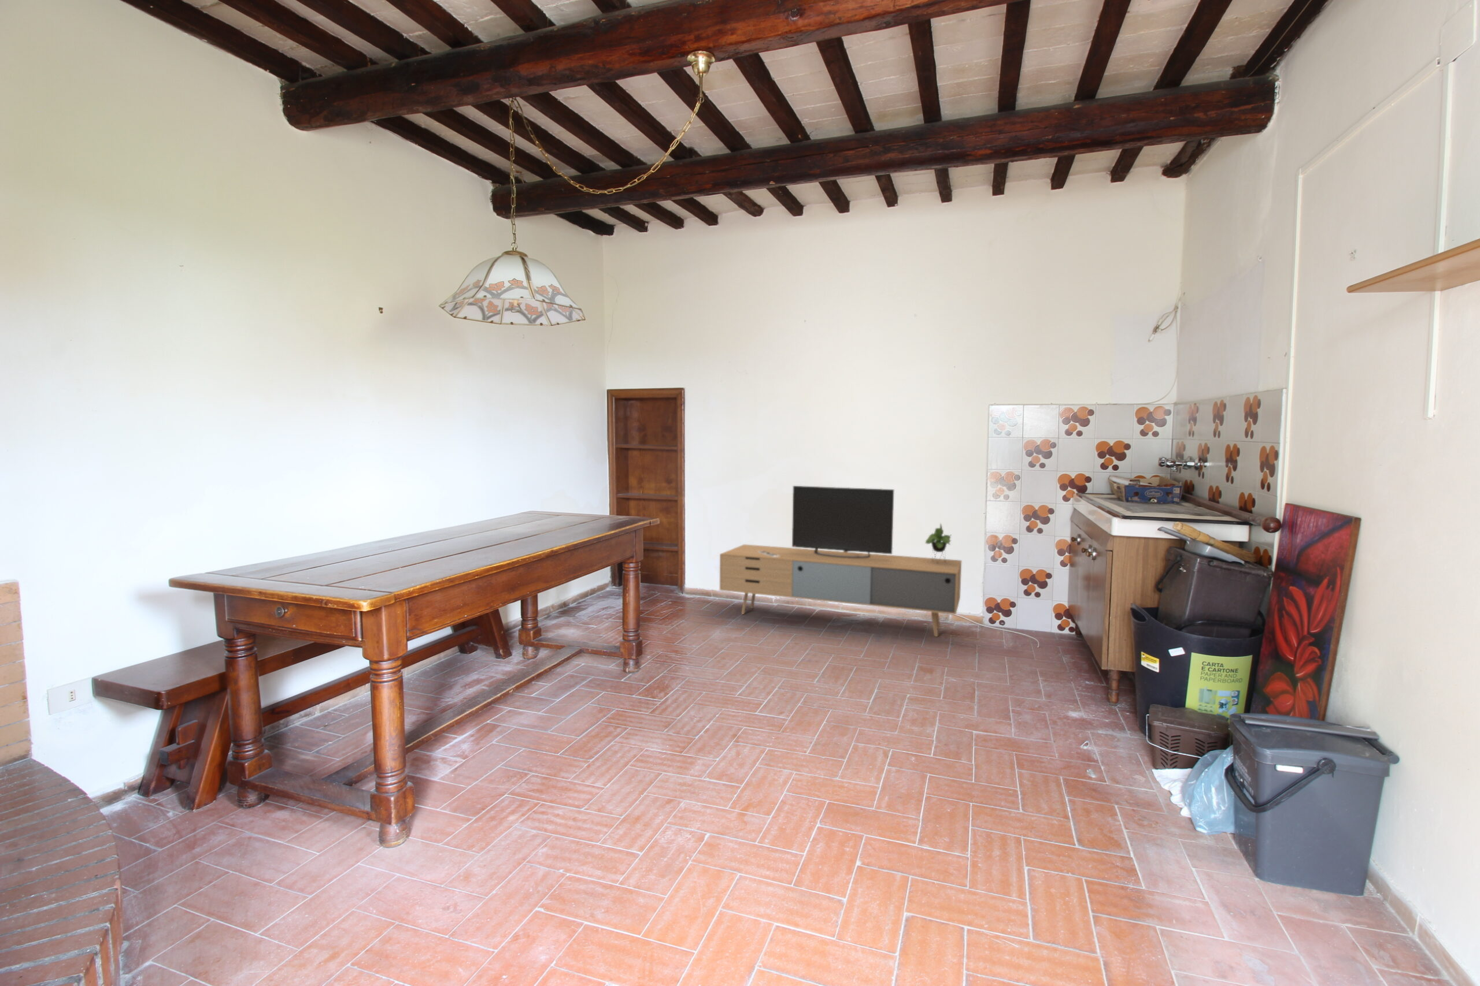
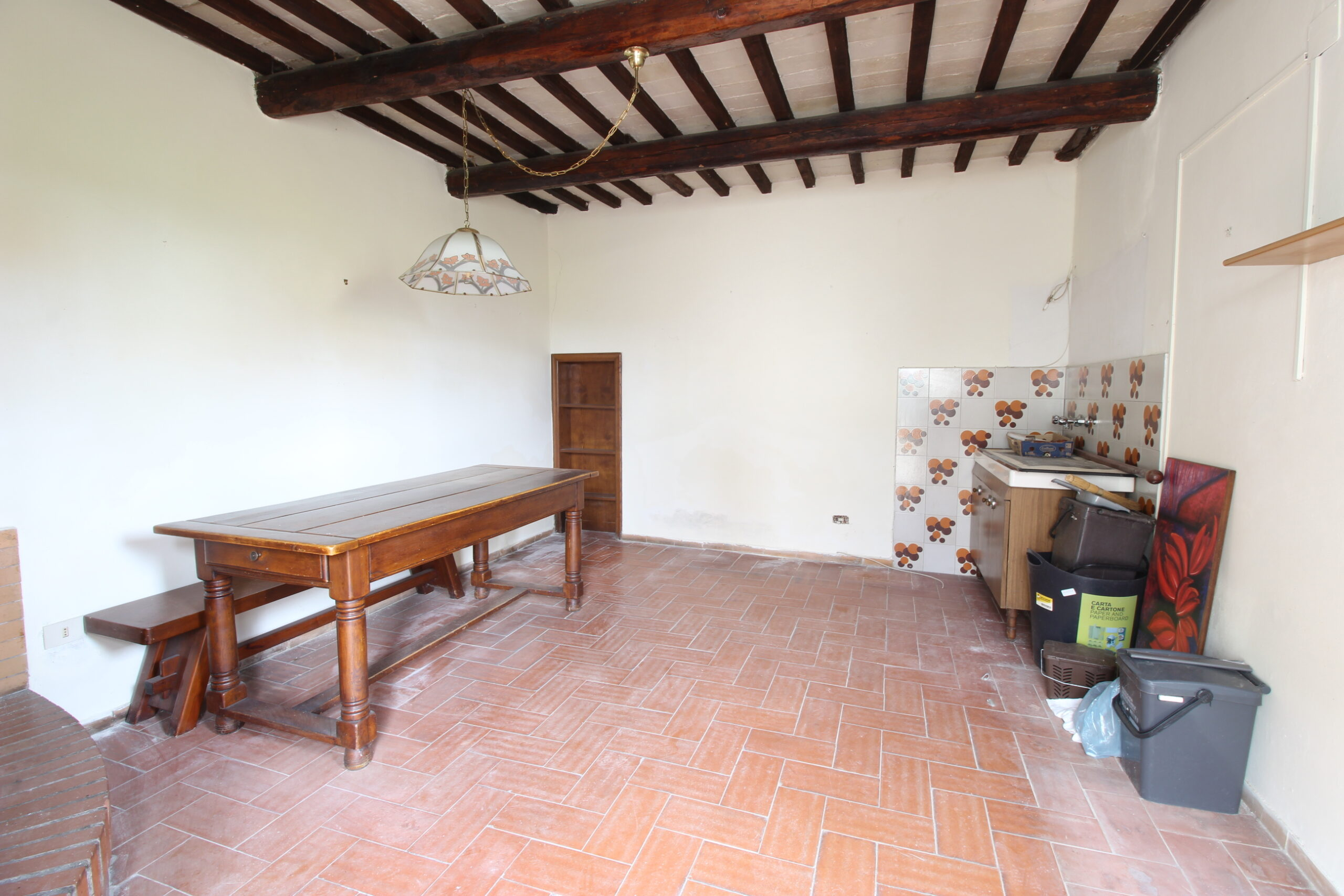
- media console [719,485,962,637]
